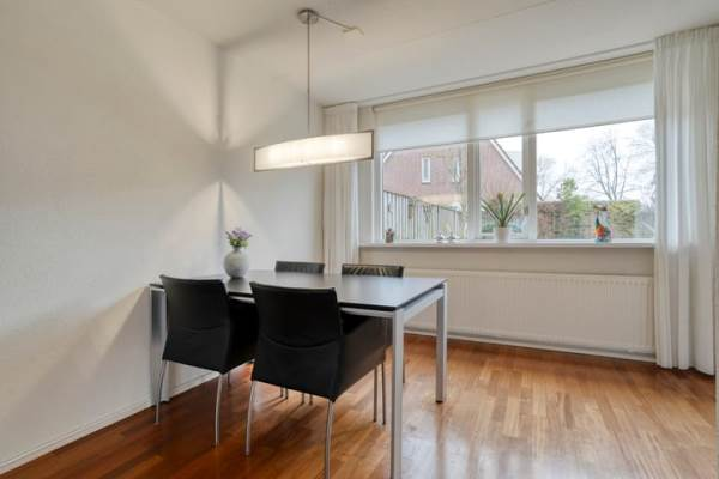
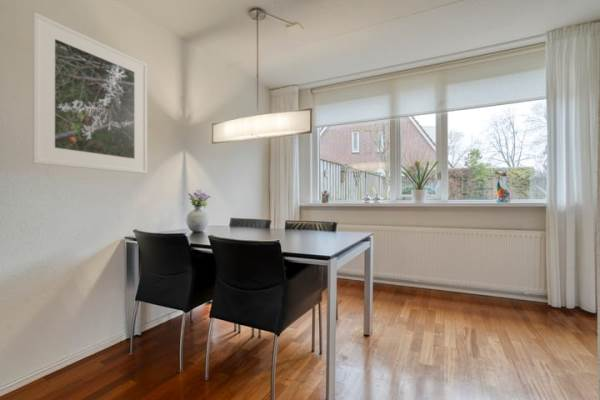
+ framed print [31,11,148,175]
